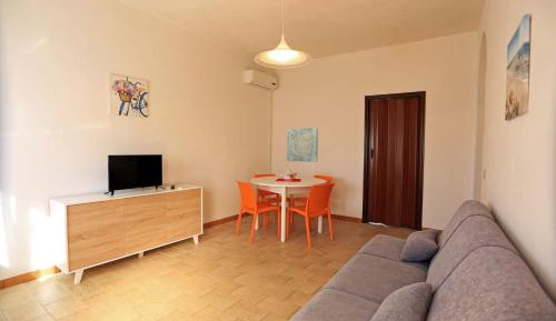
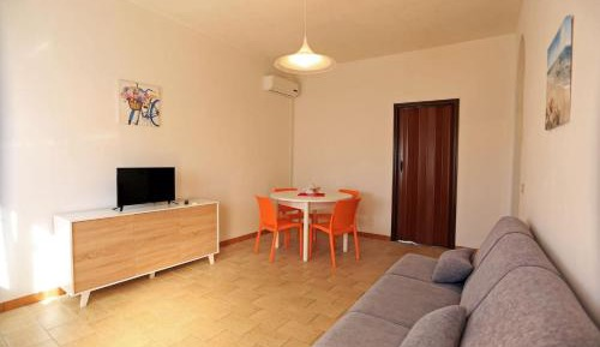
- wall art [286,127,319,163]
